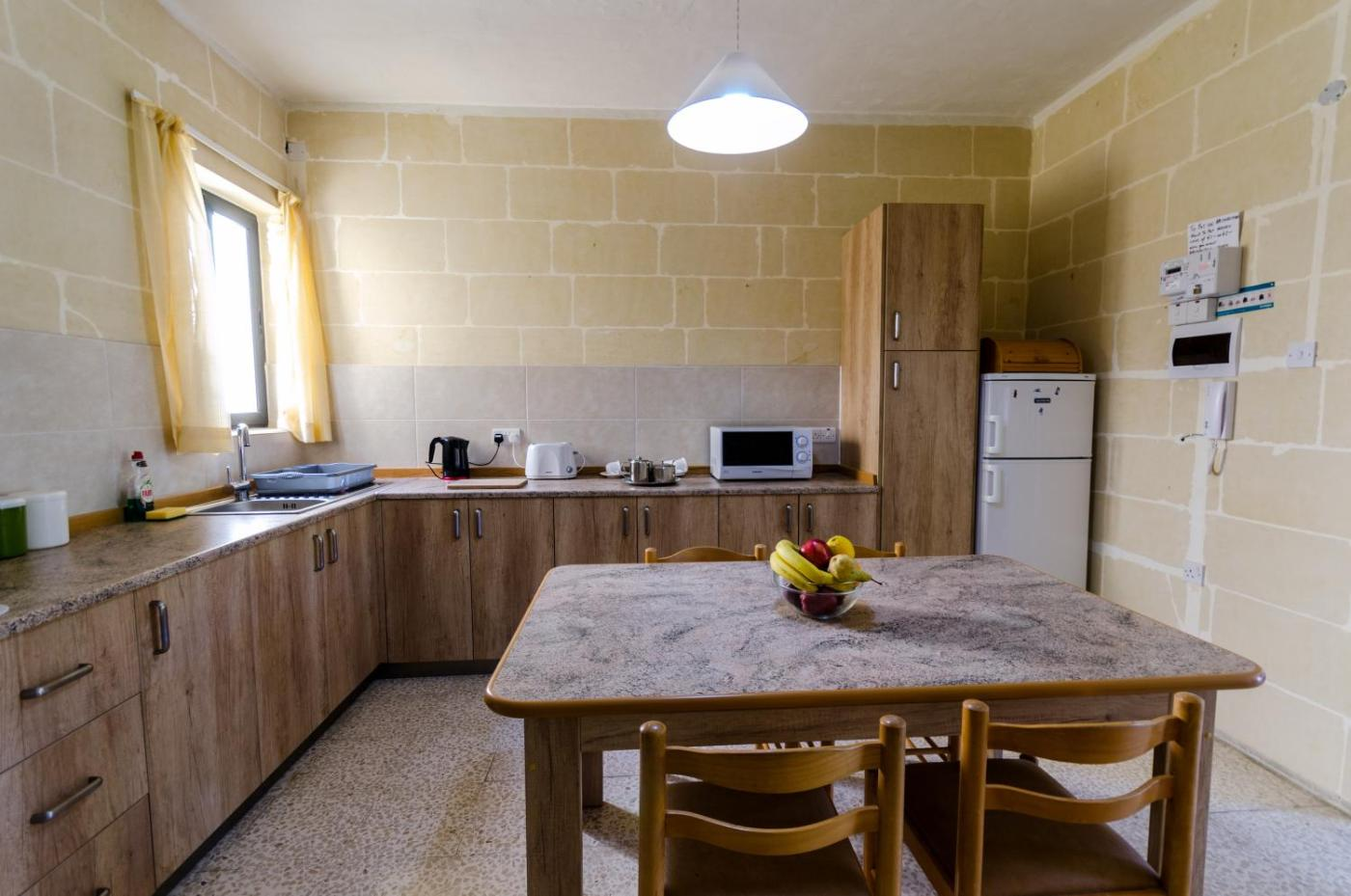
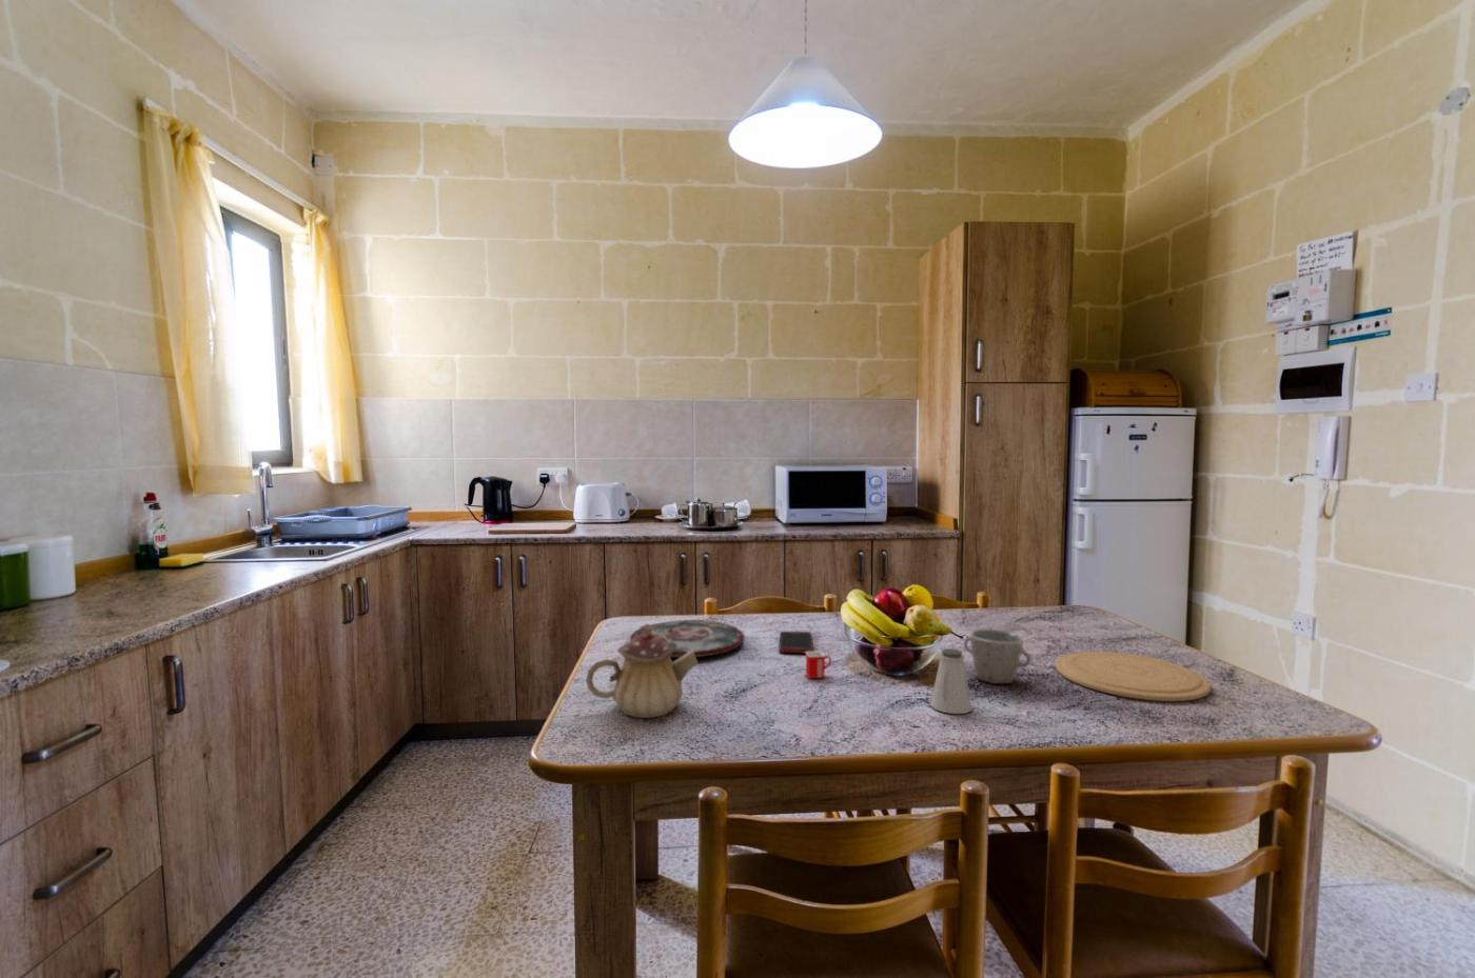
+ teapot [585,623,700,719]
+ plate [1055,651,1212,702]
+ saltshaker [929,647,973,715]
+ mug [805,651,832,679]
+ plate [629,619,746,658]
+ mug [963,628,1033,684]
+ cell phone [777,631,814,655]
